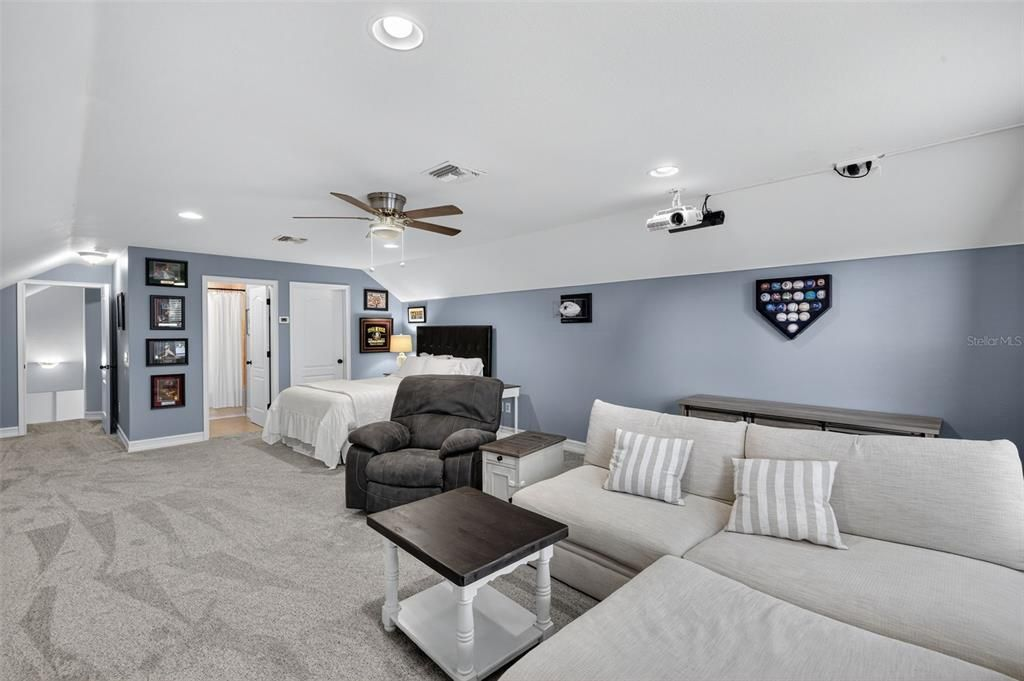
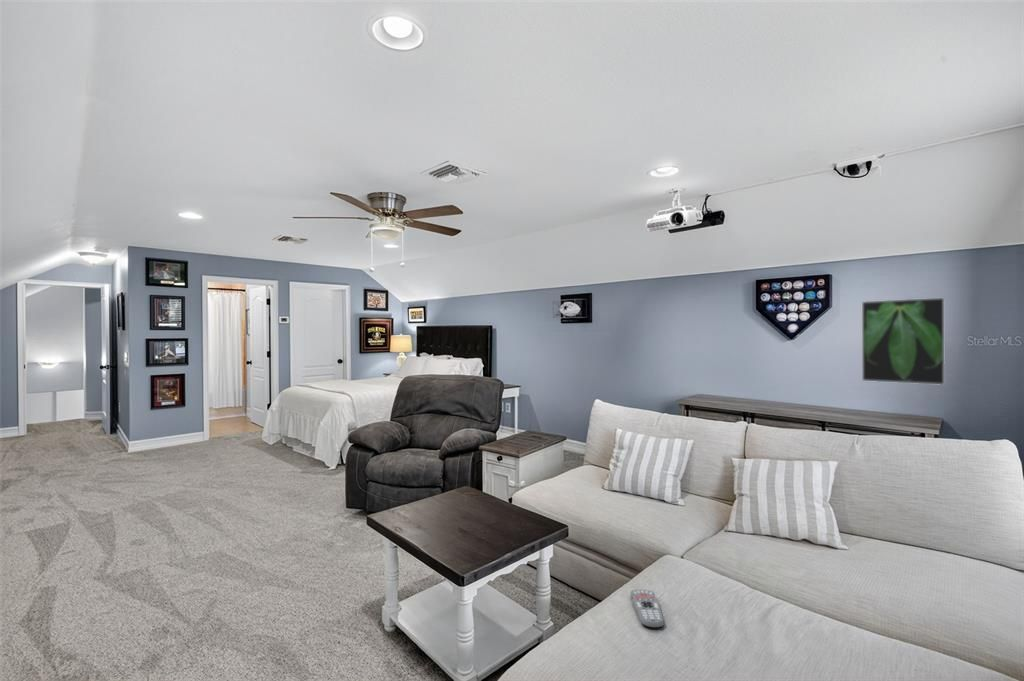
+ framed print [861,297,946,386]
+ remote control [630,589,665,629]
